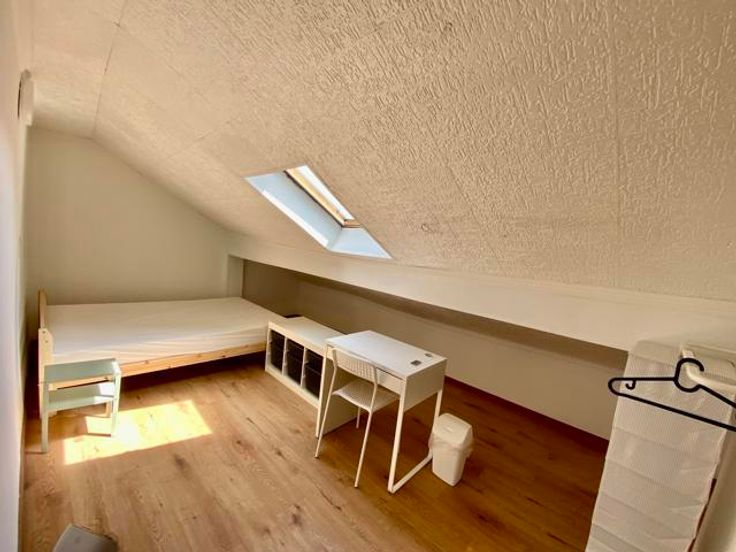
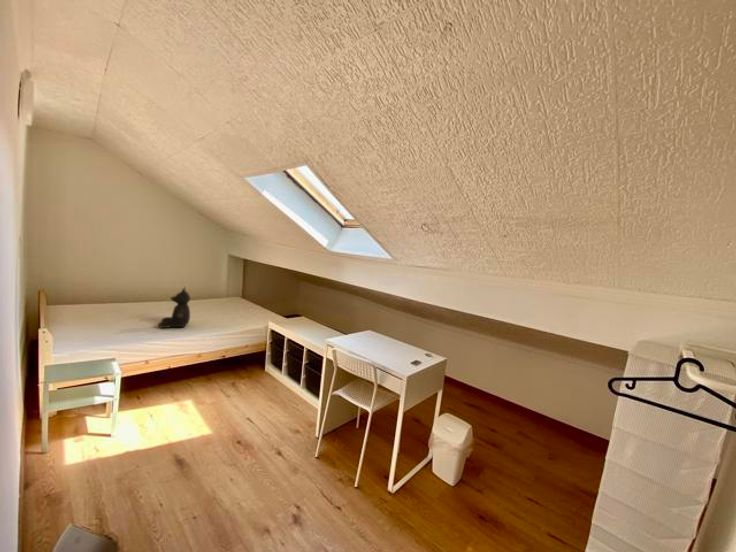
+ teddy bear [157,286,191,329]
